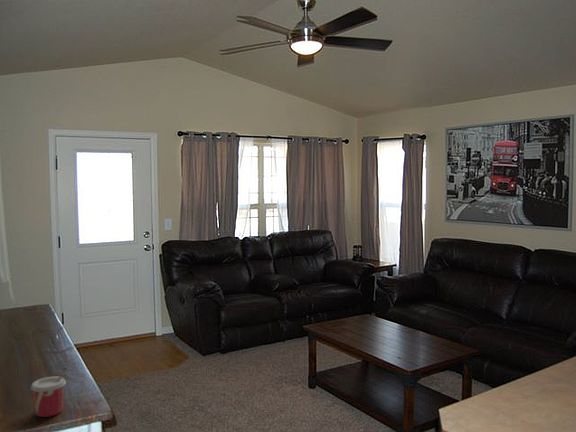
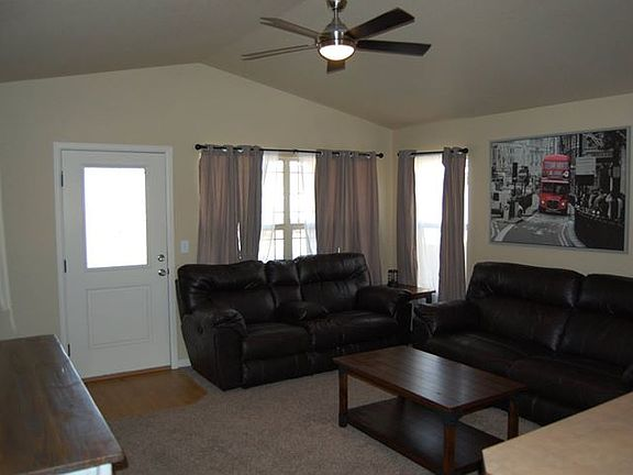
- cup [30,375,67,418]
